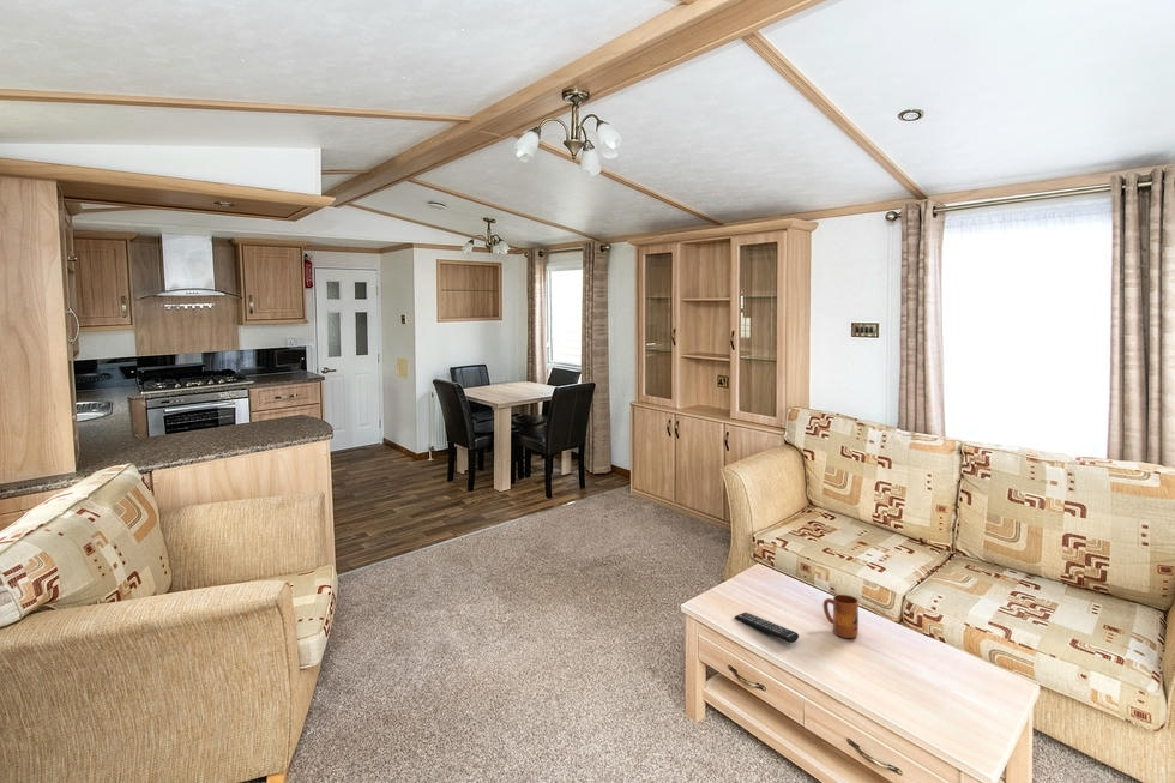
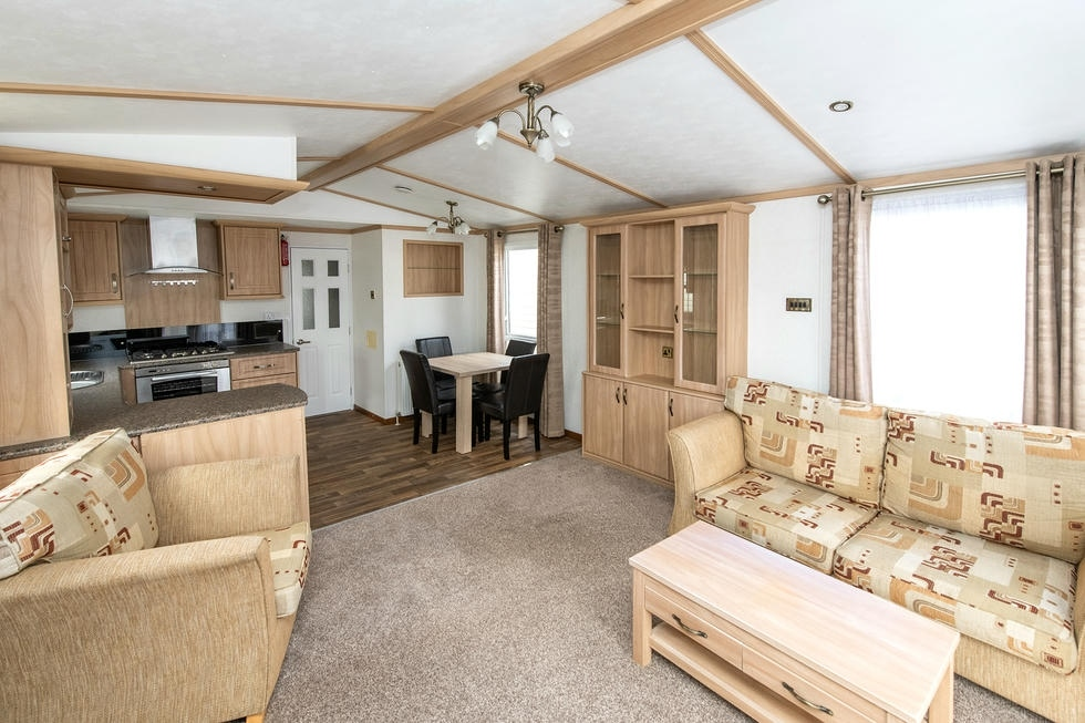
- mug [822,594,860,639]
- remote control [734,612,800,644]
